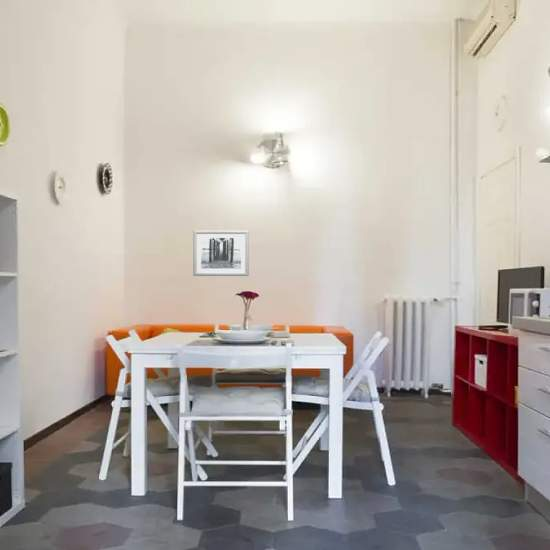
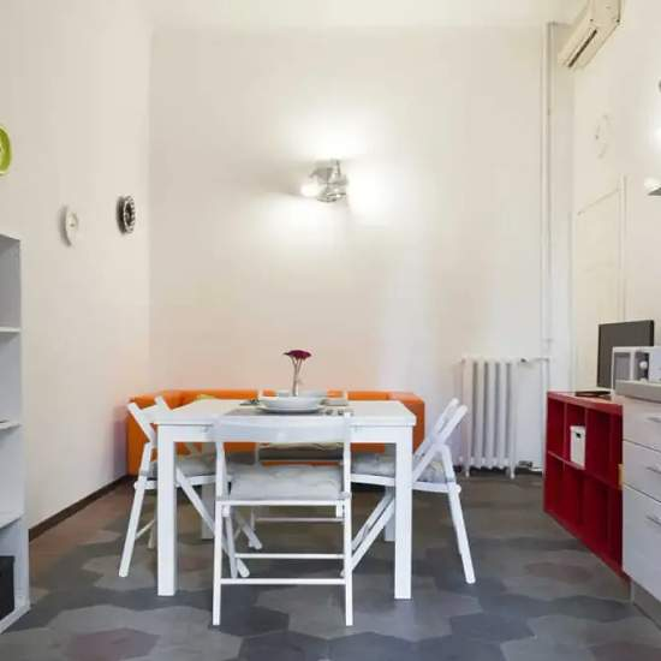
- wall art [192,229,250,277]
